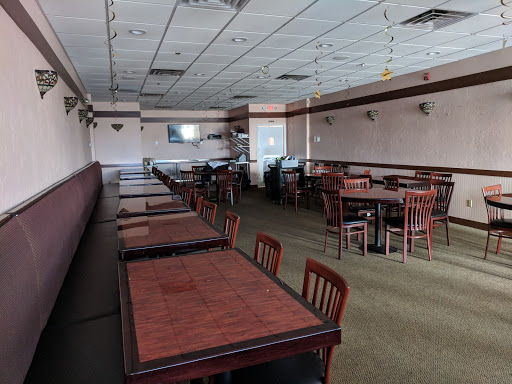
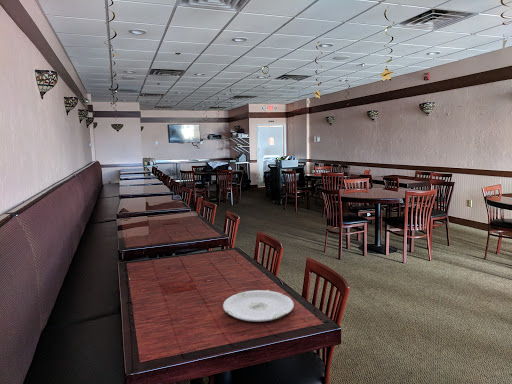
+ plate [222,289,295,323]
